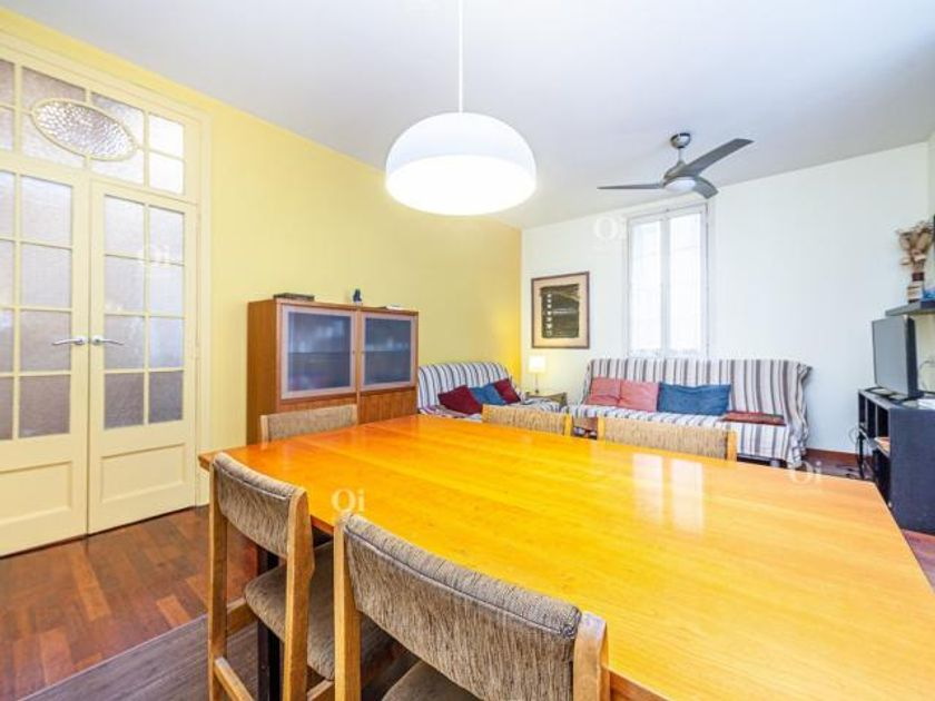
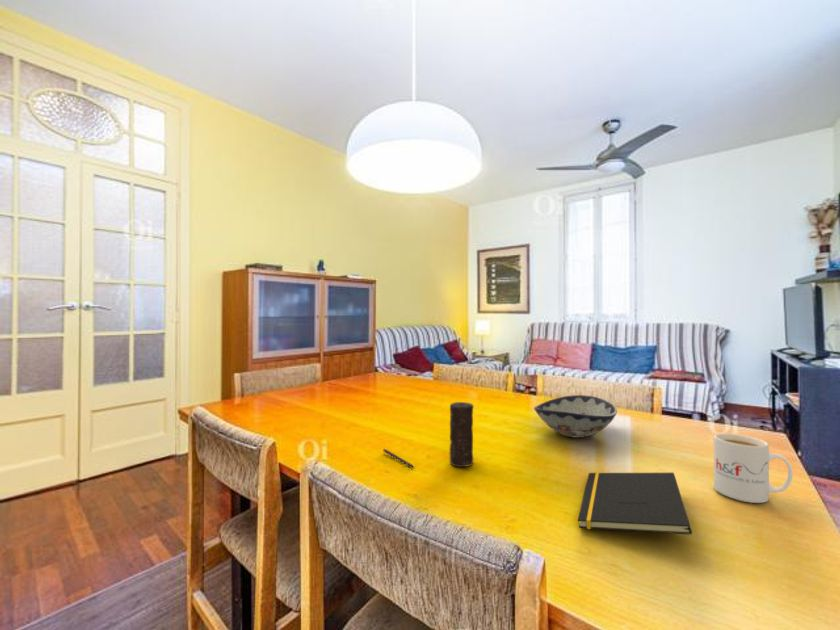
+ decorative bowl [533,394,618,439]
+ notepad [577,472,693,536]
+ candle [449,401,475,468]
+ mug [713,432,794,504]
+ pen [382,448,415,469]
